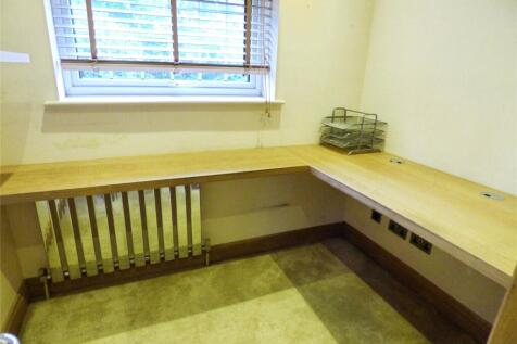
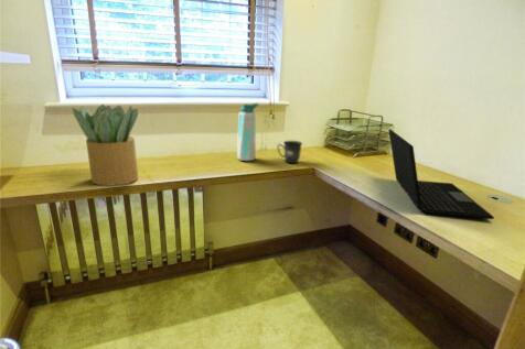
+ mug [277,140,303,164]
+ laptop [387,128,495,220]
+ potted plant [72,103,139,187]
+ water bottle [236,102,260,162]
